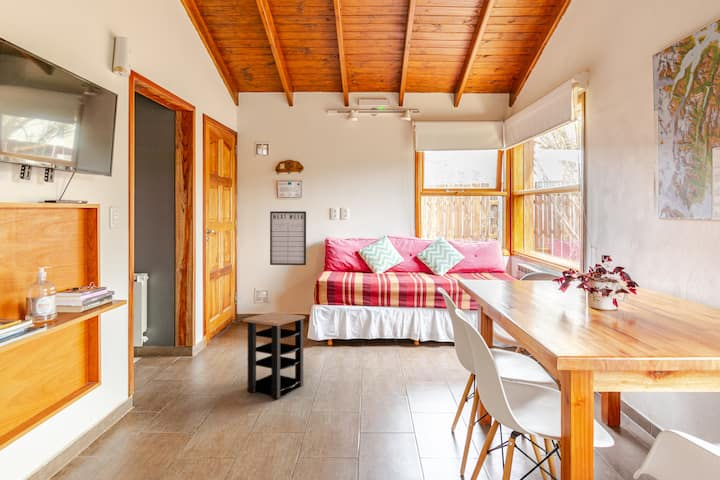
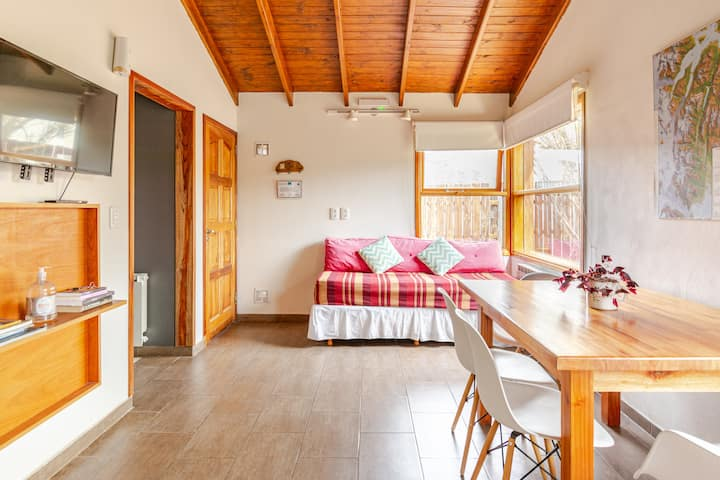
- side table [242,311,306,400]
- writing board [269,210,307,266]
